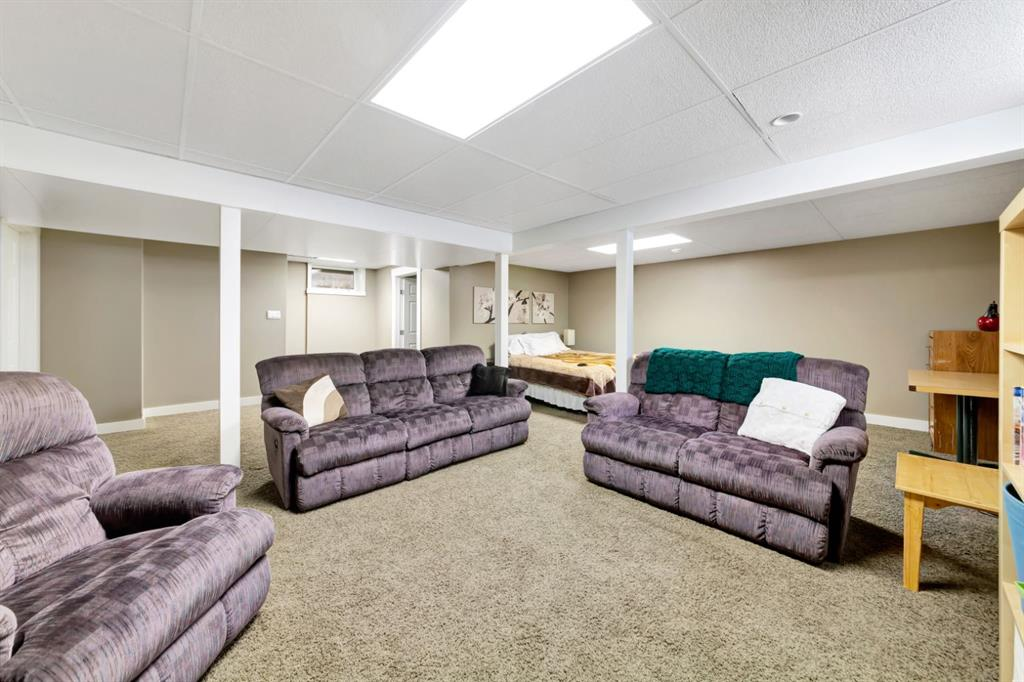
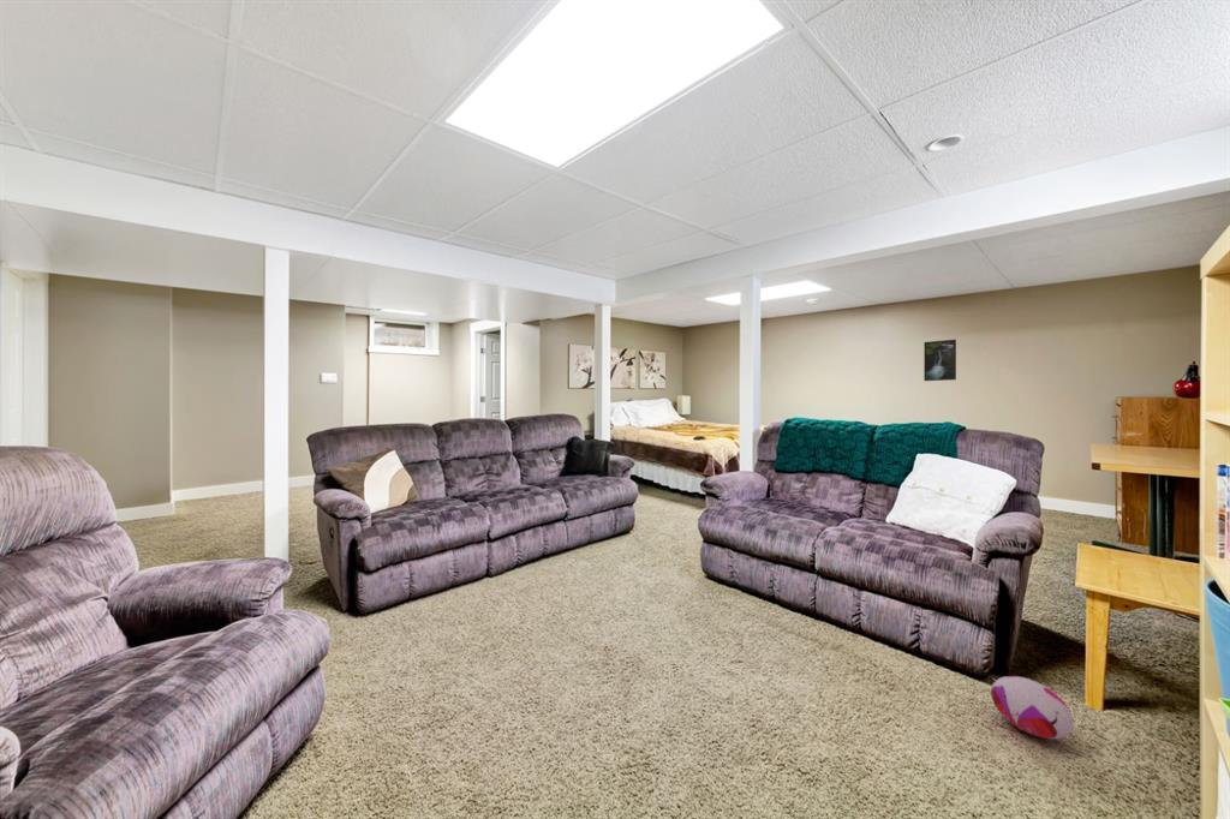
+ plush toy [990,675,1075,740]
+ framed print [922,339,957,382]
